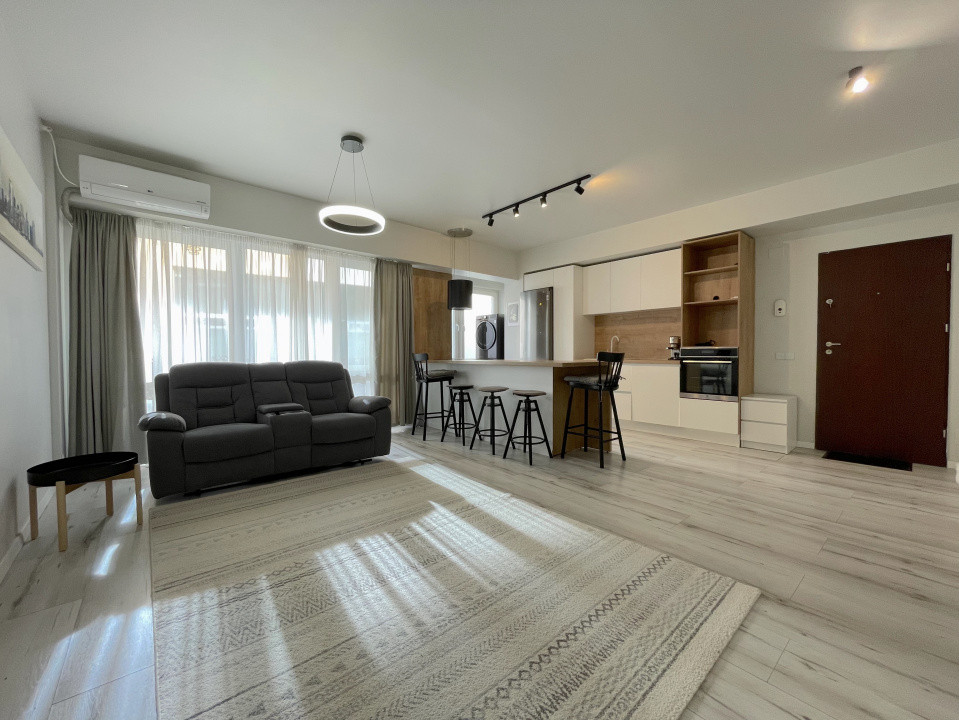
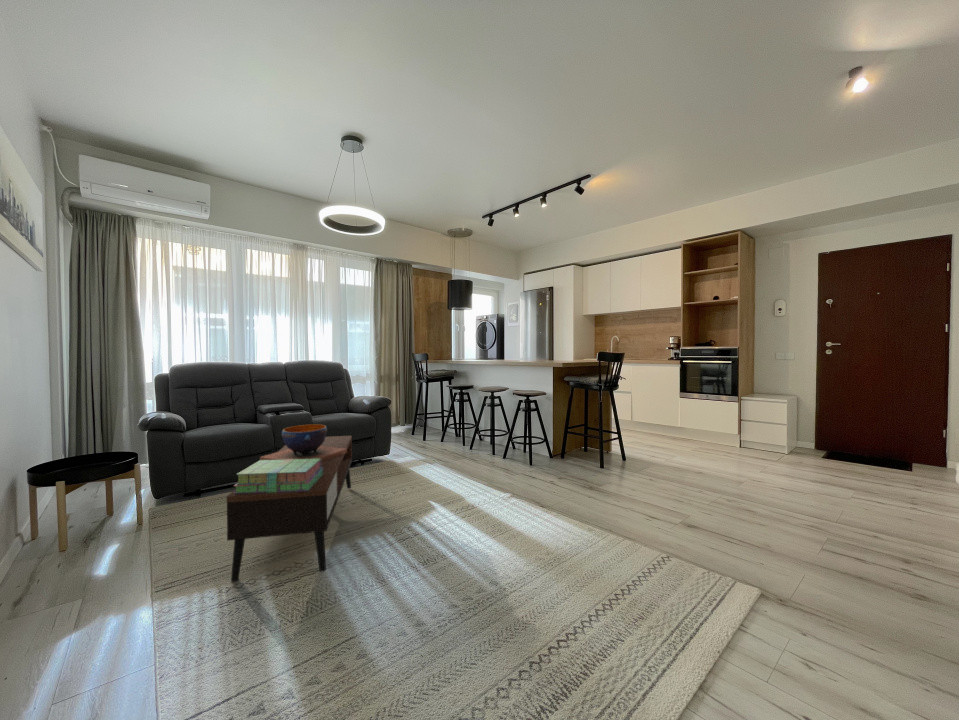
+ decorative bowl [259,423,347,461]
+ stack of books [233,459,323,494]
+ coffee table [226,435,353,583]
